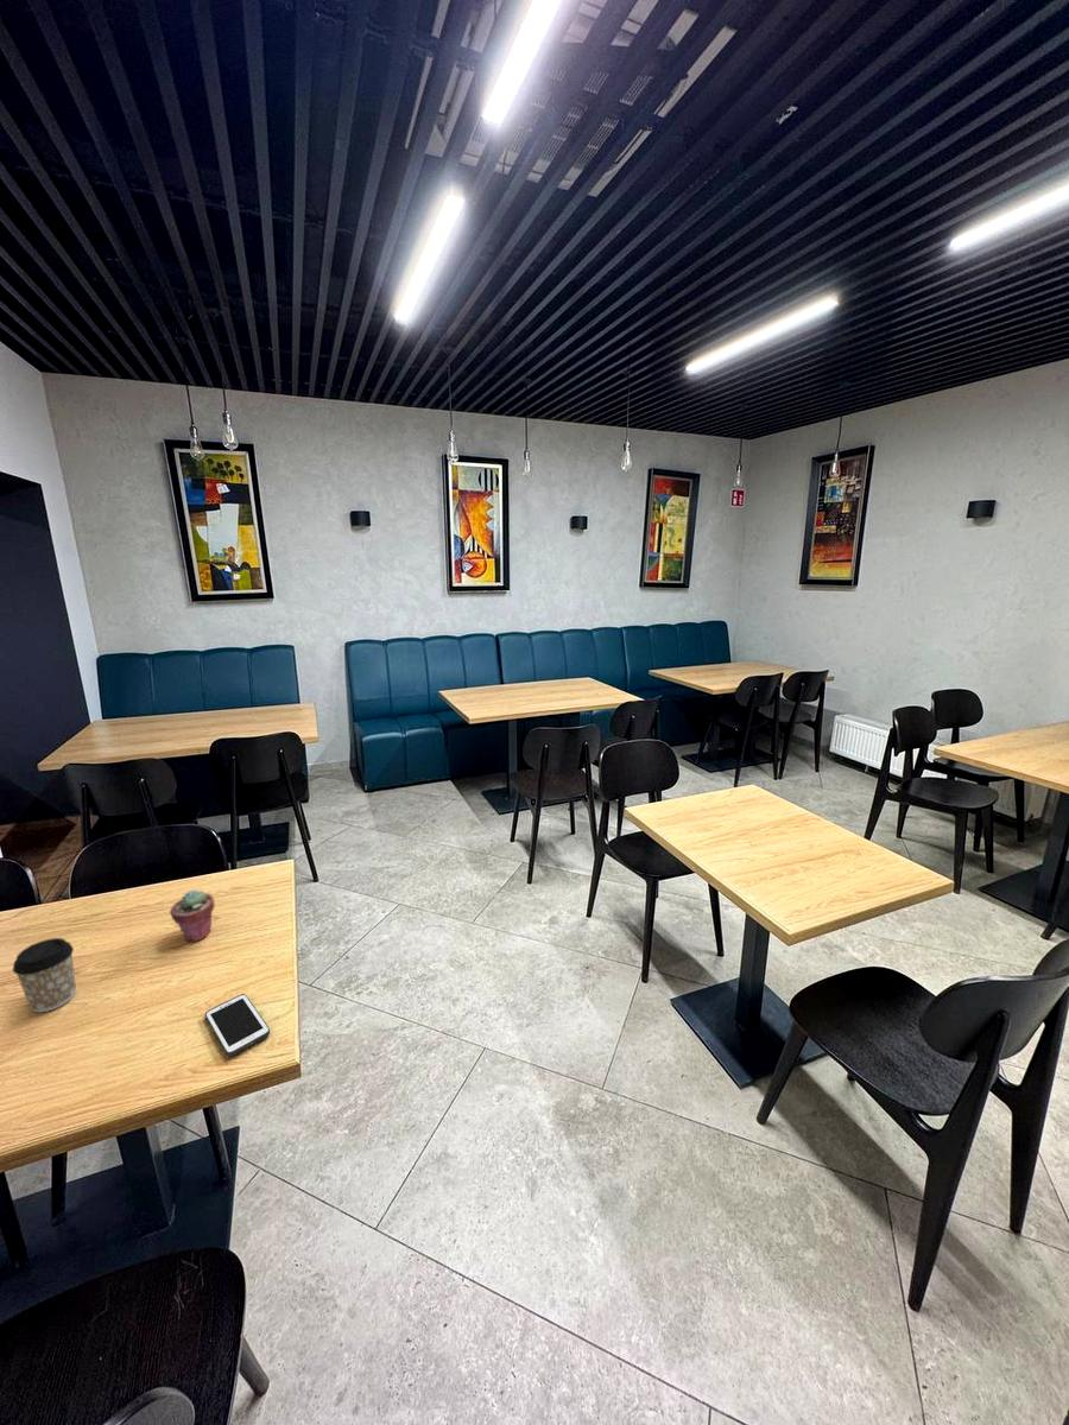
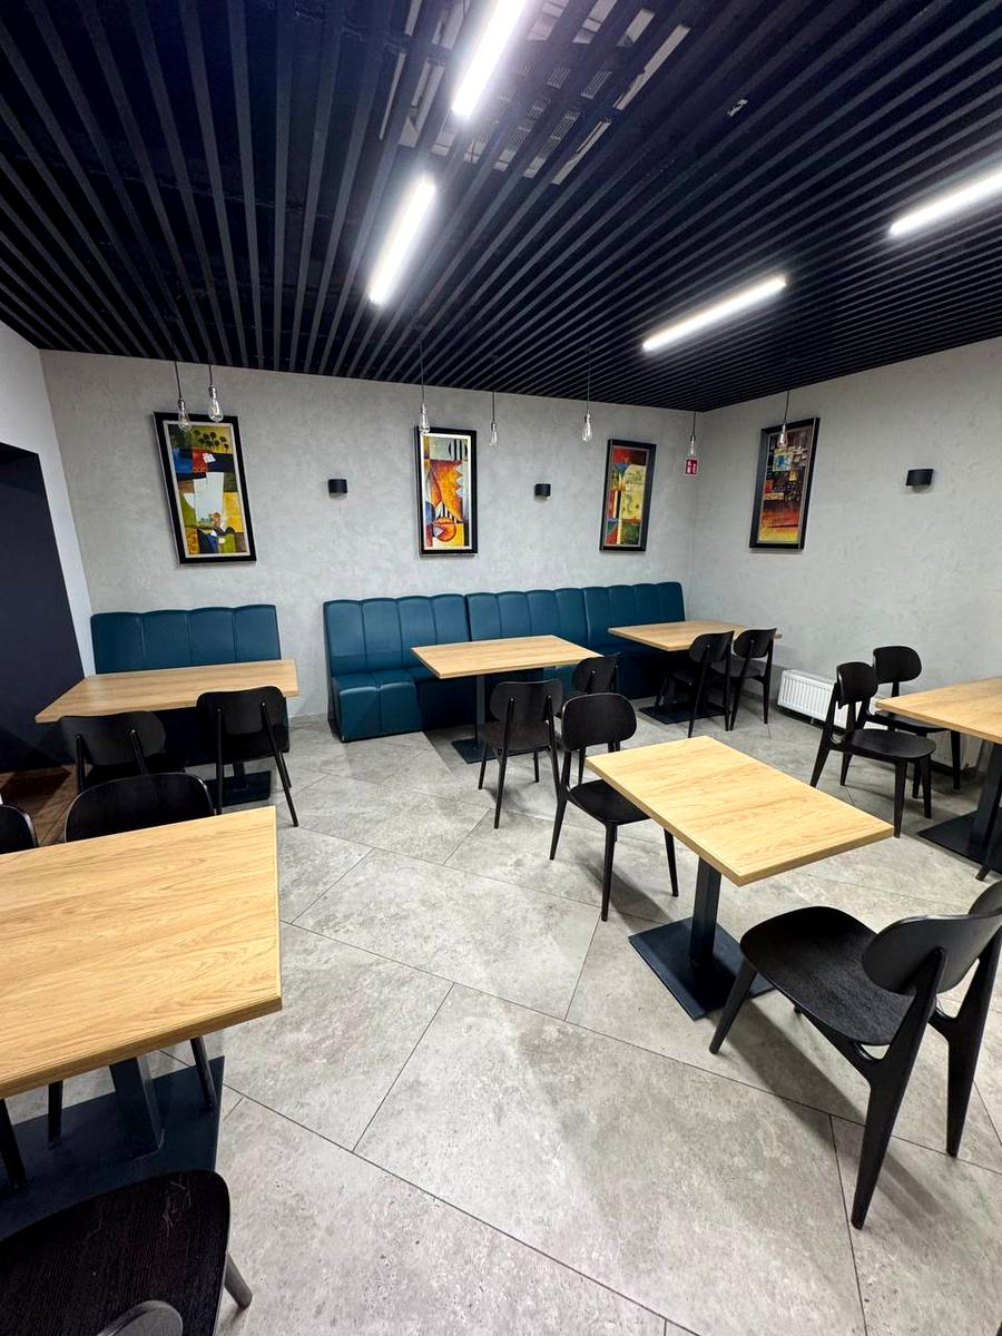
- coffee cup [12,937,77,1013]
- cell phone [204,993,271,1057]
- potted succulent [169,888,216,943]
